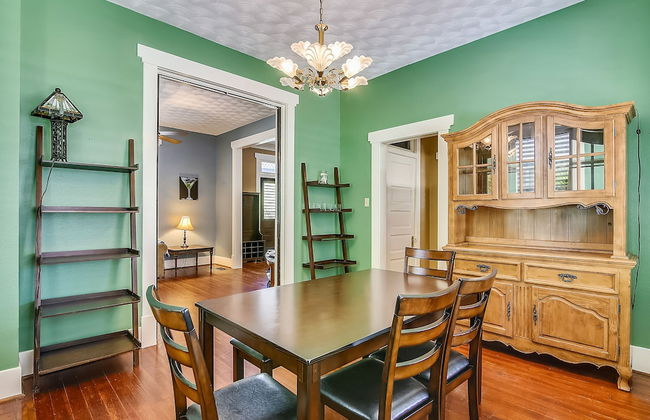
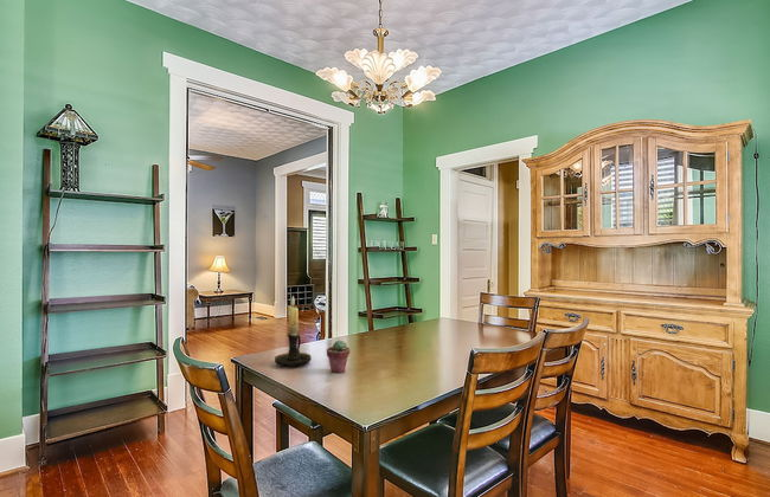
+ candle holder [274,295,313,368]
+ potted succulent [326,340,351,374]
